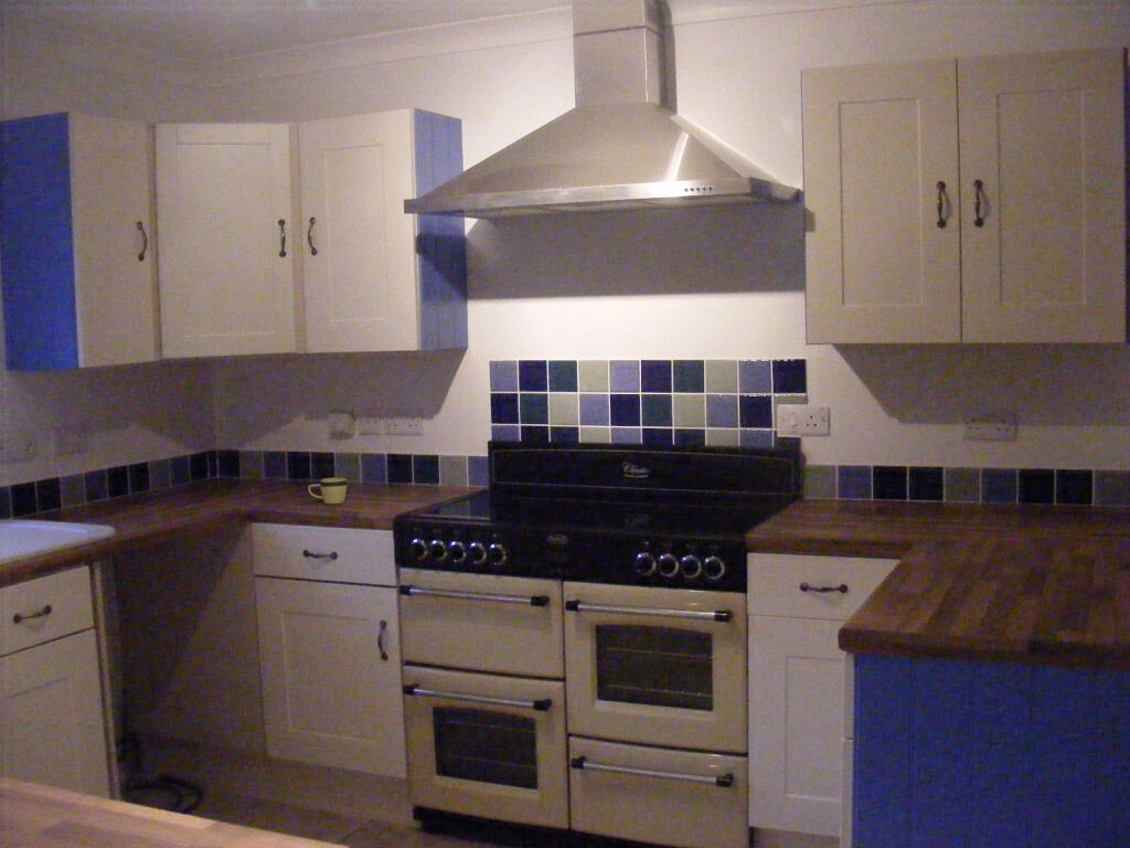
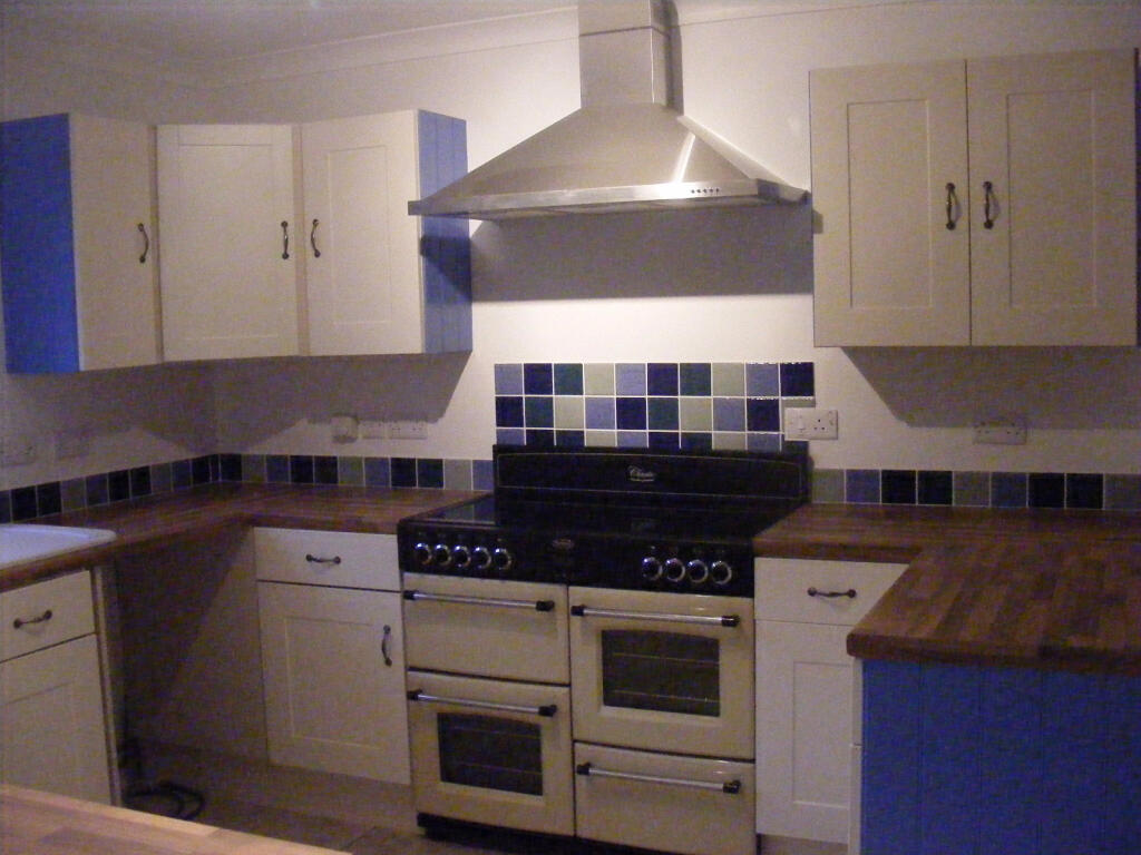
- mug [307,477,348,505]
